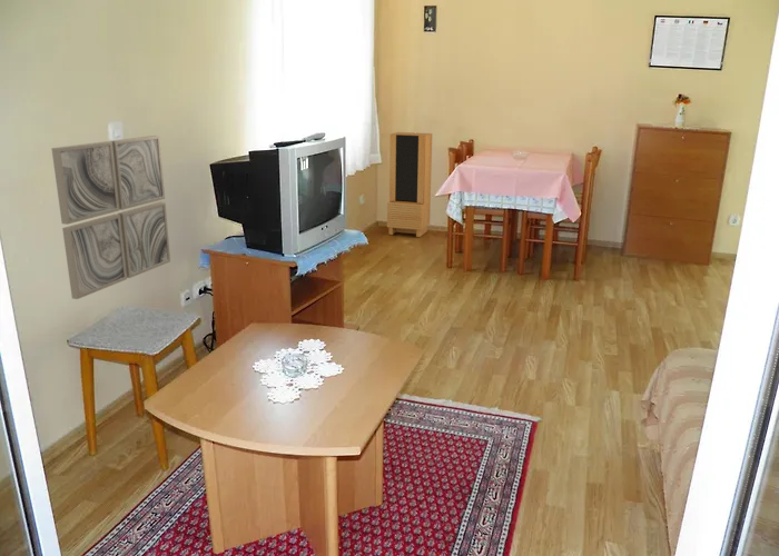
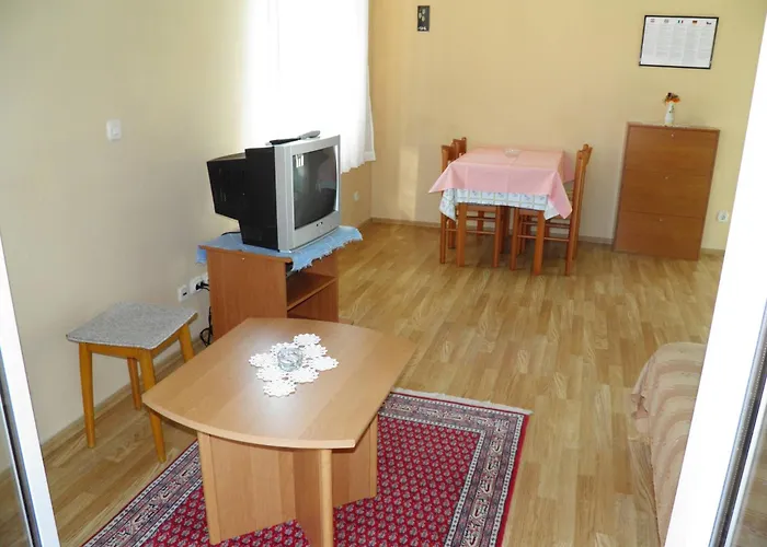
- wall art [50,135,171,300]
- storage cabinet [386,131,433,238]
